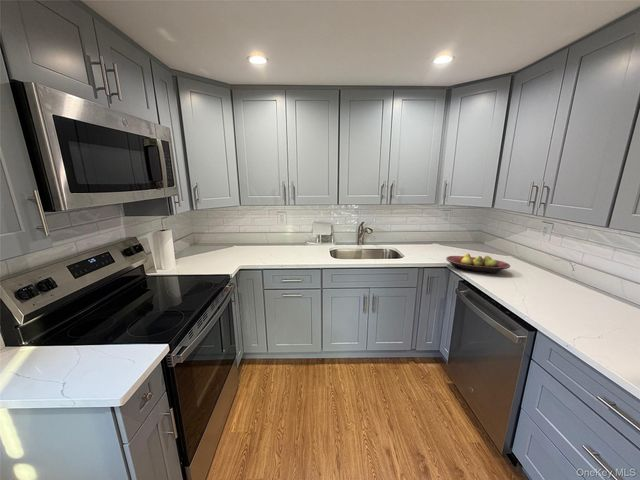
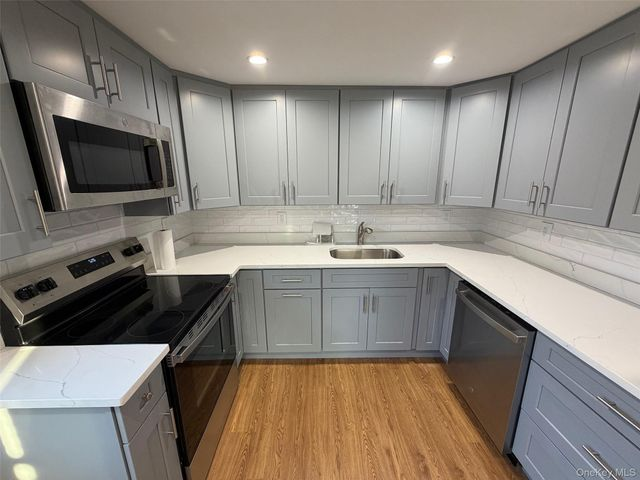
- fruit bowl [445,252,511,274]
